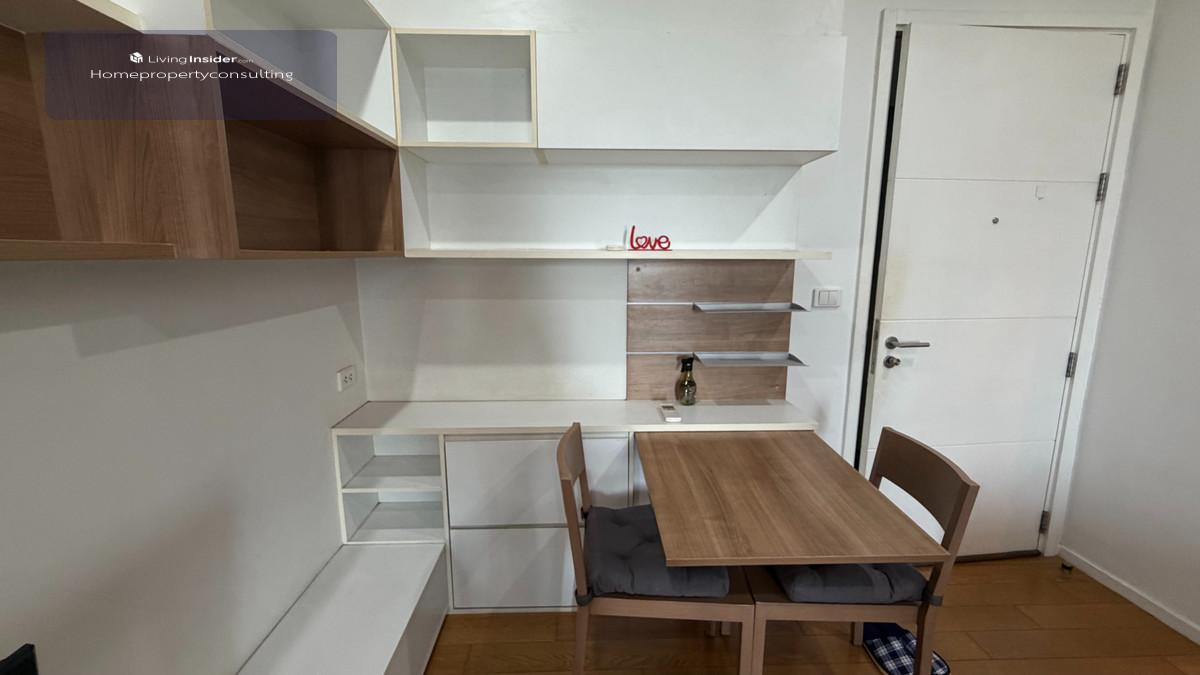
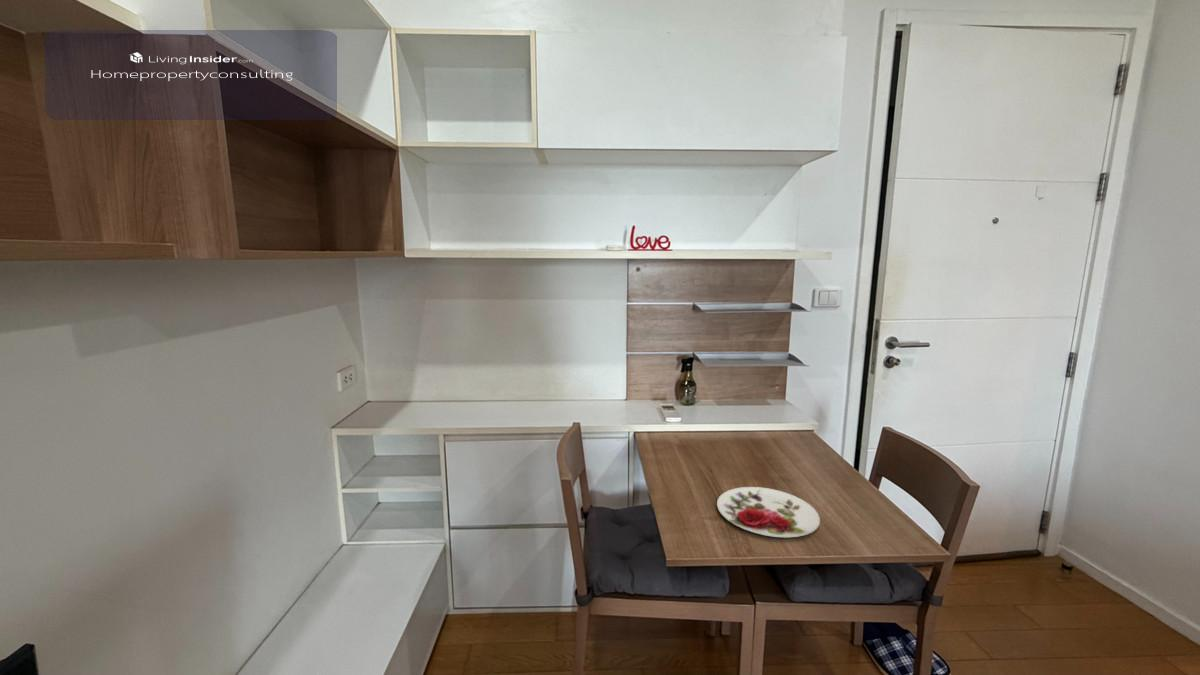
+ plate [716,486,821,538]
